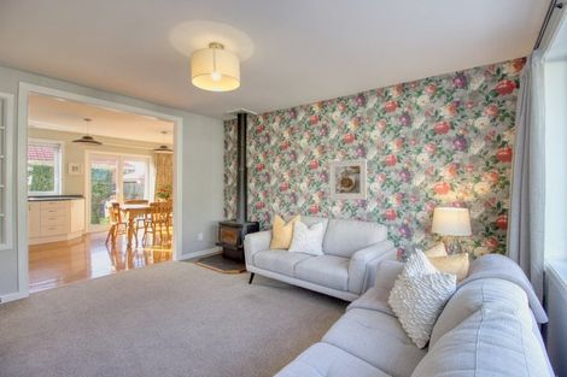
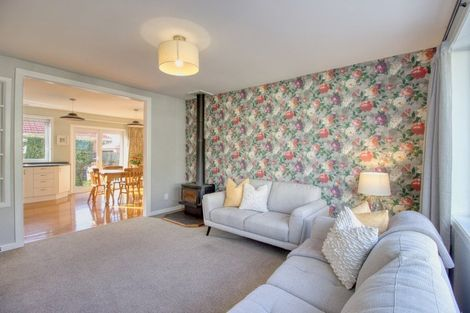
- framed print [329,158,368,201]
